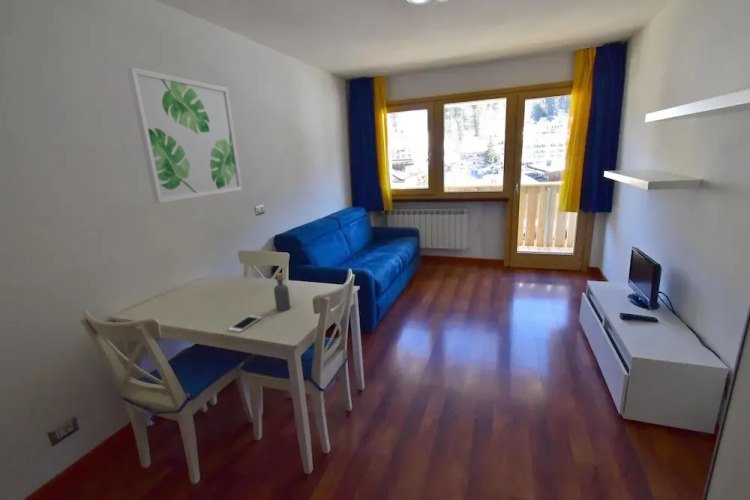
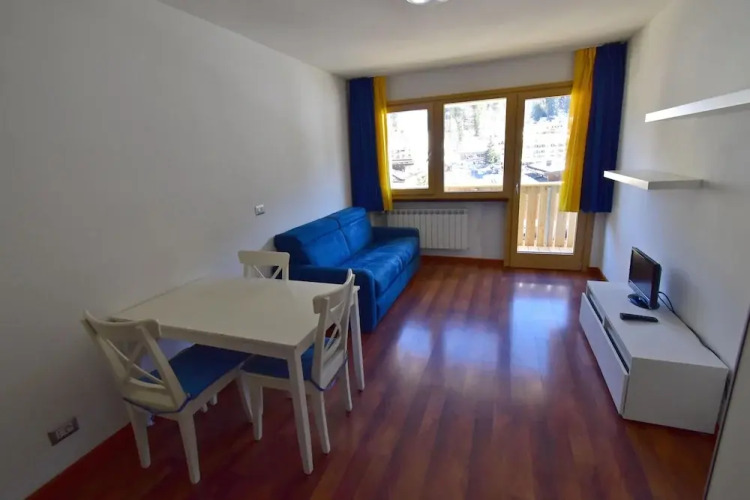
- wall art [126,66,244,204]
- cell phone [227,314,263,333]
- bottle [273,272,291,312]
